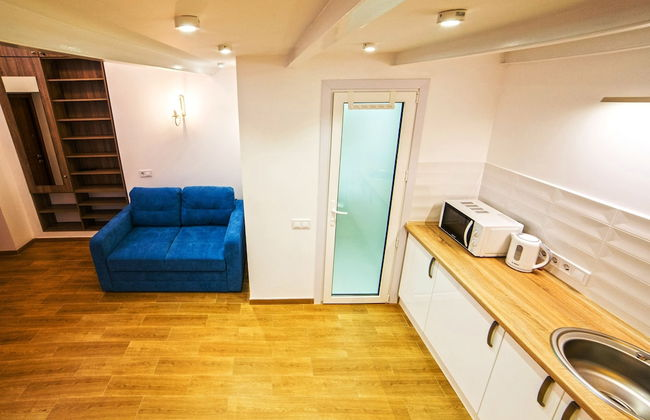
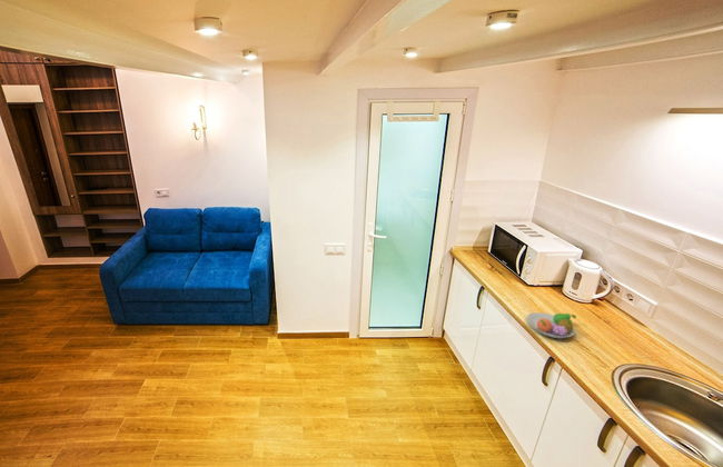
+ fruit bowl [526,311,577,339]
